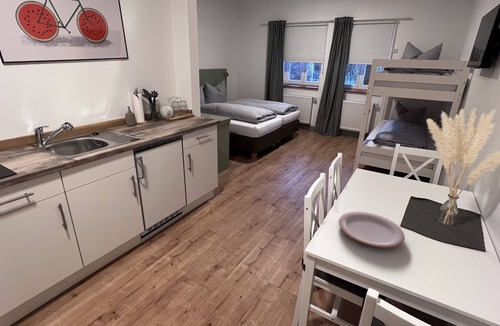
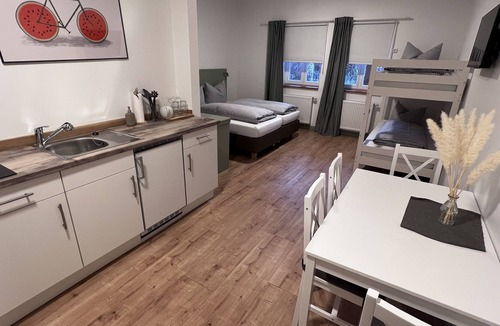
- plate [338,211,406,249]
